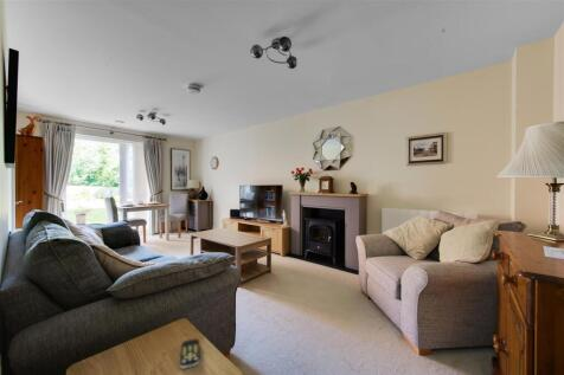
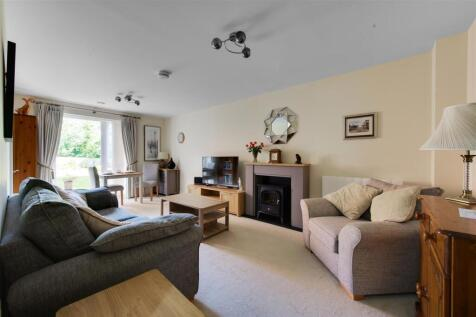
- remote control [179,337,201,370]
